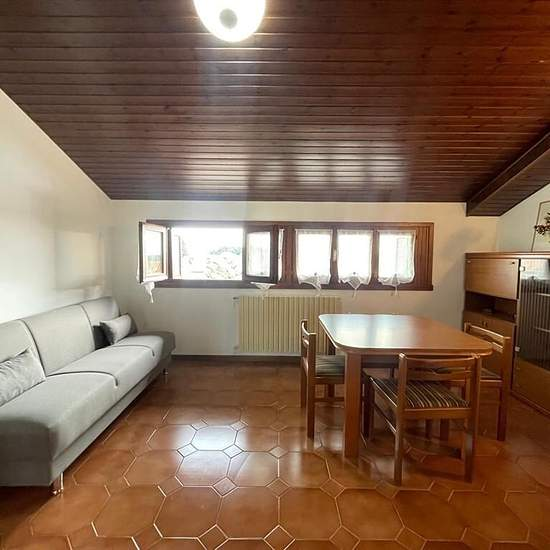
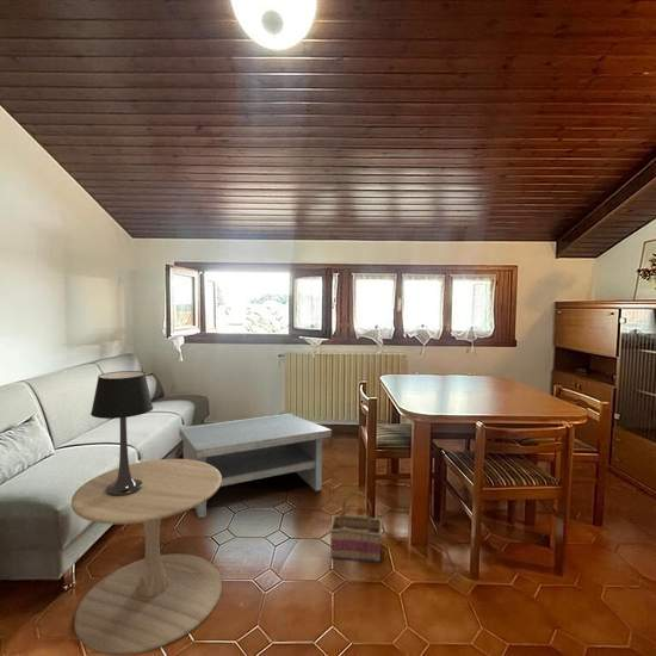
+ side table [70,458,223,656]
+ basket [329,490,383,564]
+ coffee table [178,413,333,519]
+ table lamp [89,370,154,495]
